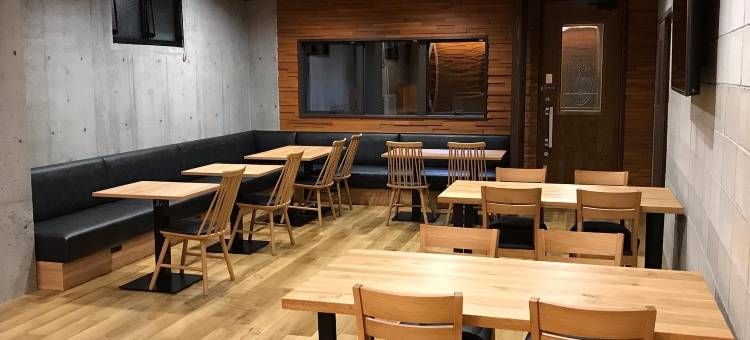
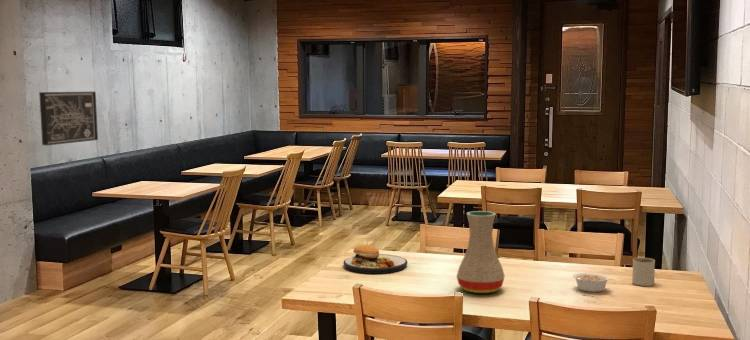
+ wall art [38,91,99,146]
+ vase [456,210,506,294]
+ plate [343,239,408,274]
+ legume [572,272,613,293]
+ mug [631,257,656,287]
